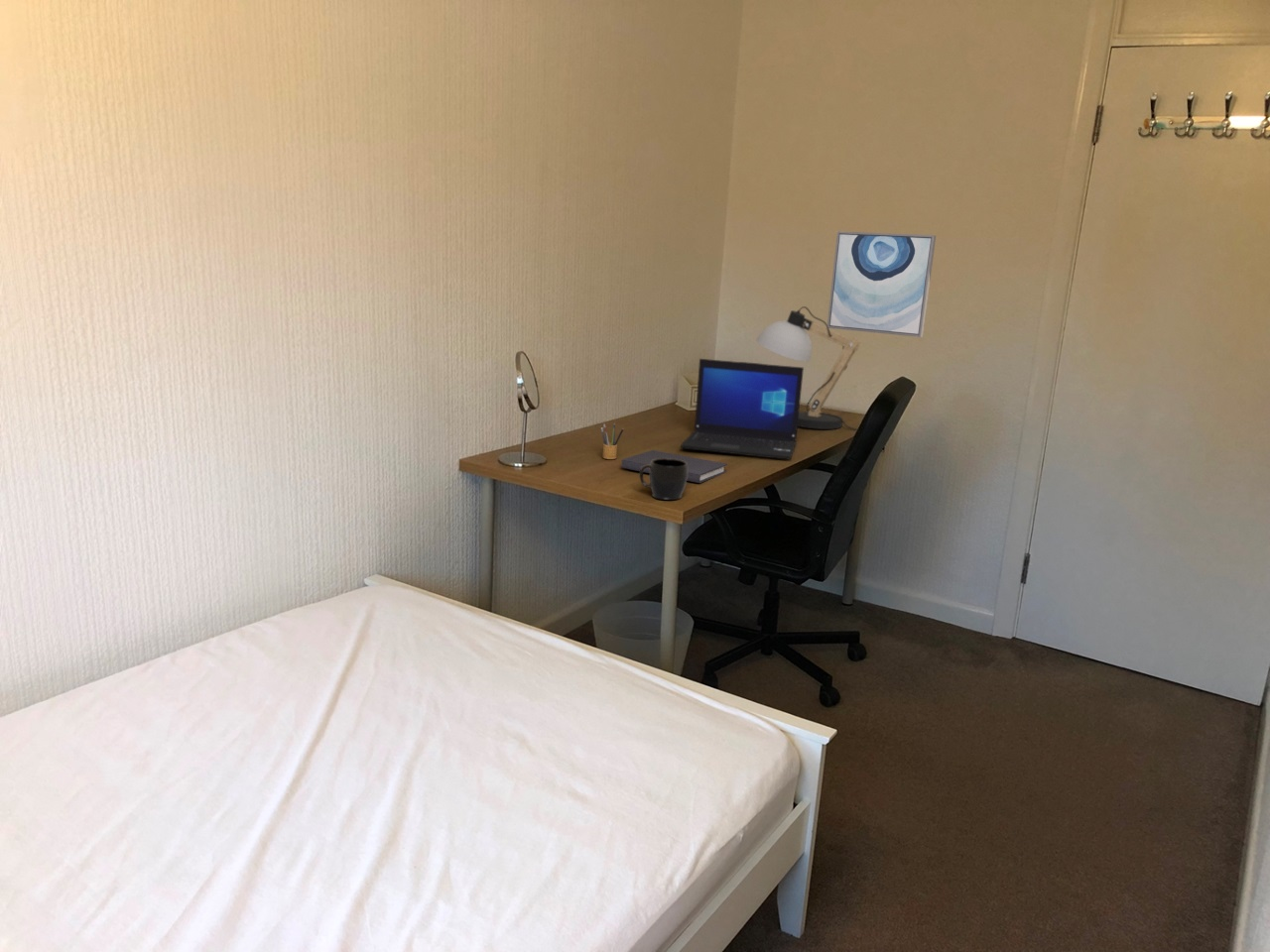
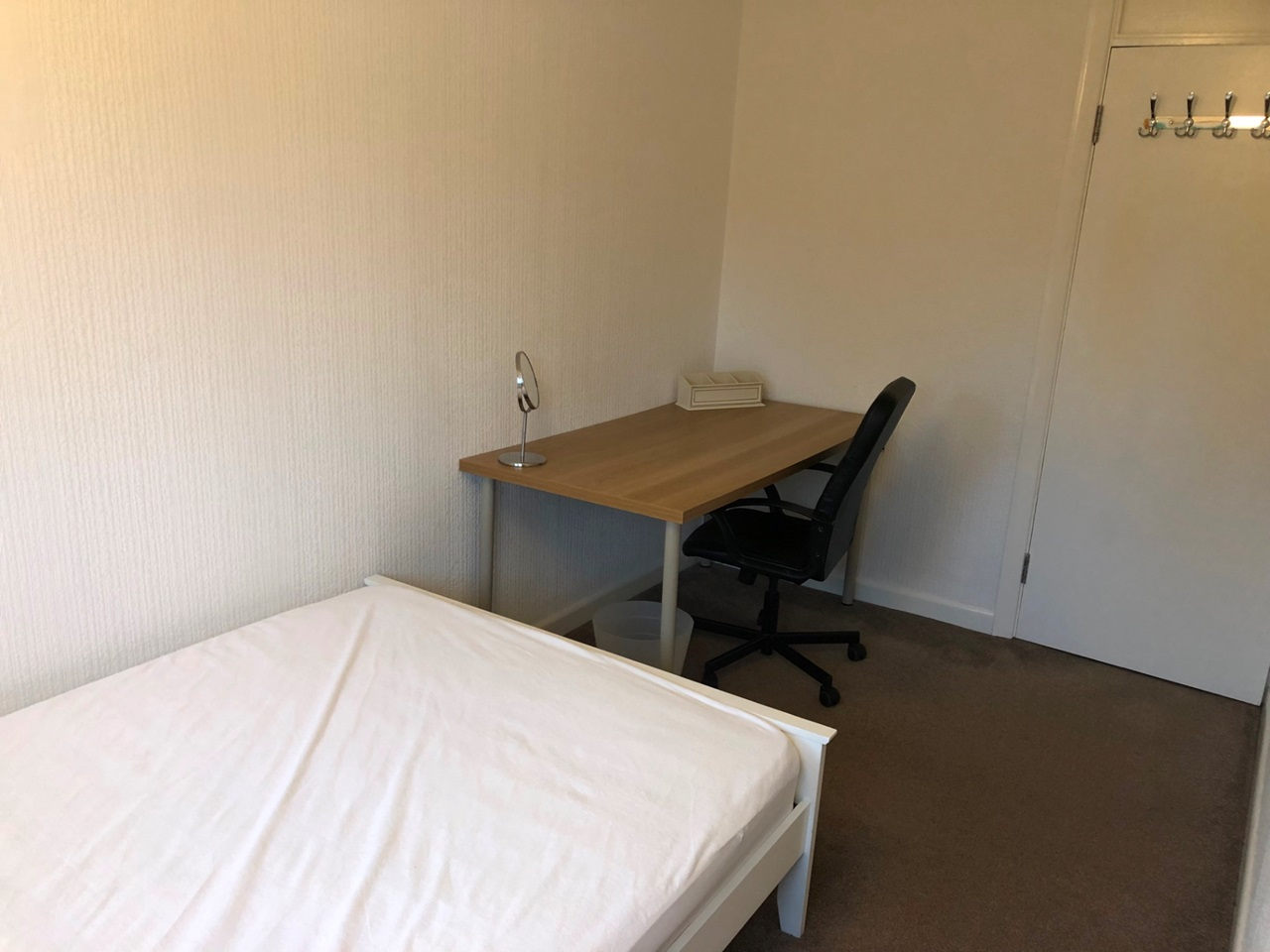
- diary [621,449,728,484]
- pencil box [600,421,625,460]
- wall art [826,230,937,338]
- laptop [680,358,805,460]
- mug [639,458,688,501]
- desk lamp [755,305,861,431]
